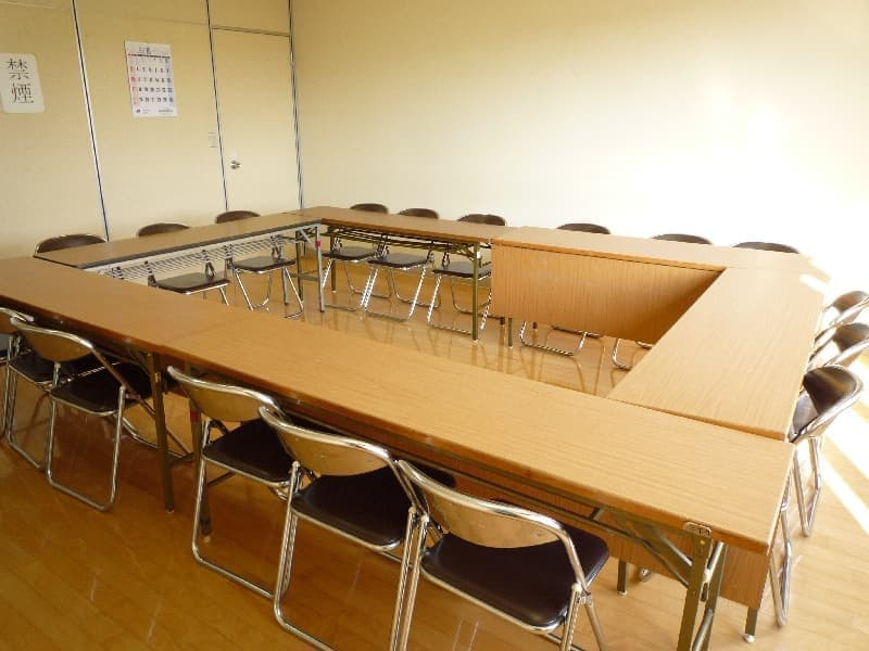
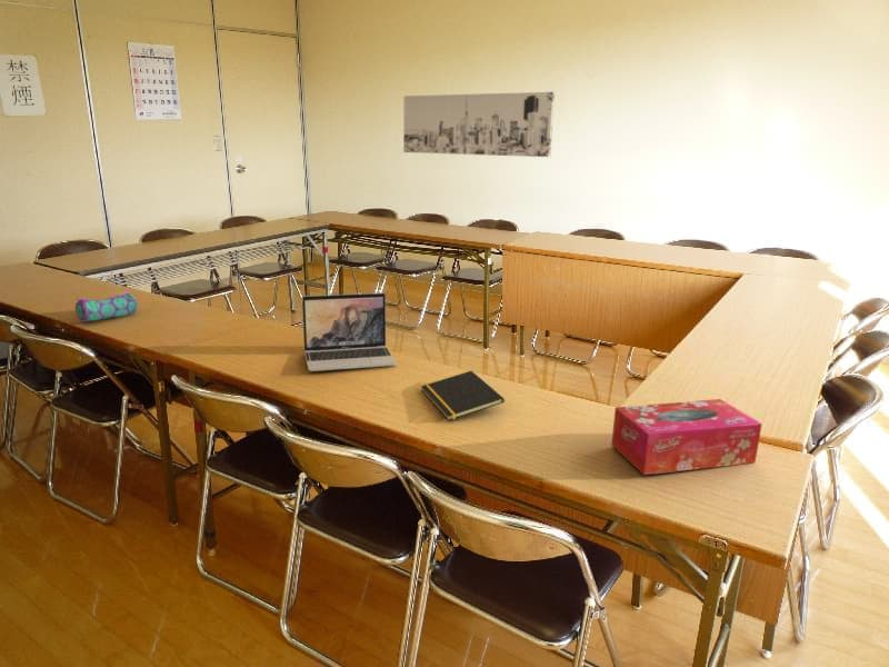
+ pencil case [74,290,139,323]
+ laptop [301,292,398,372]
+ tissue box [610,398,763,476]
+ notepad [420,370,506,421]
+ wall art [402,91,556,158]
